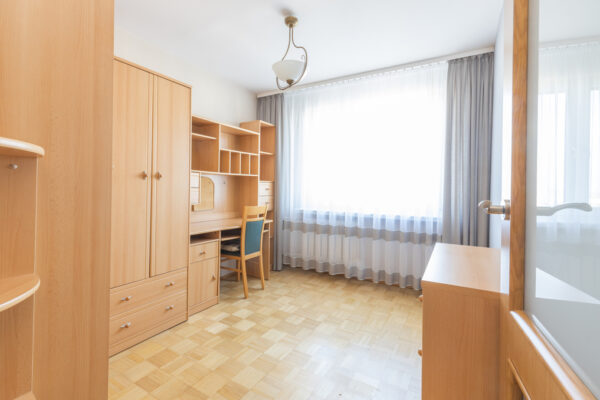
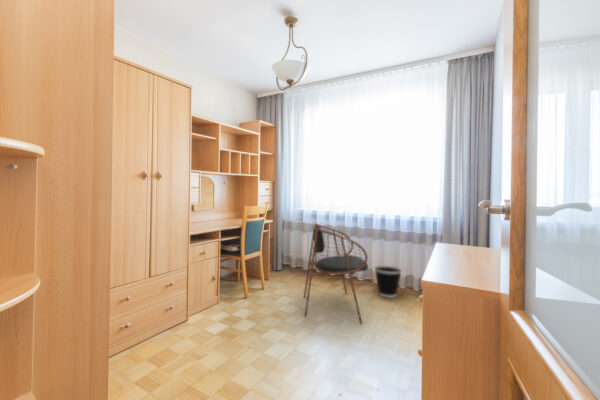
+ dining chair [303,223,369,325]
+ wastebasket [373,265,403,299]
